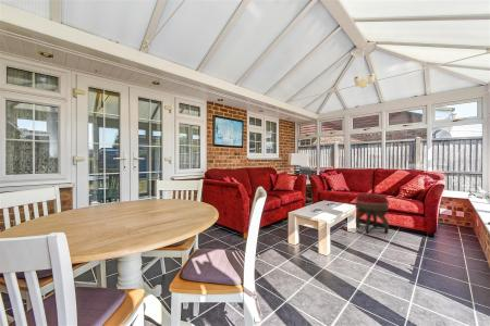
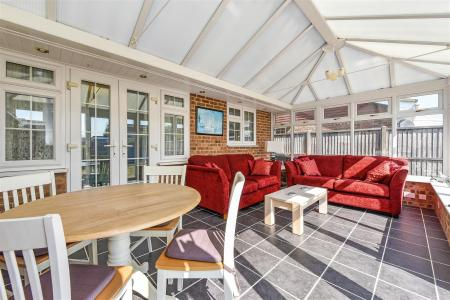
- footstool [355,192,390,234]
